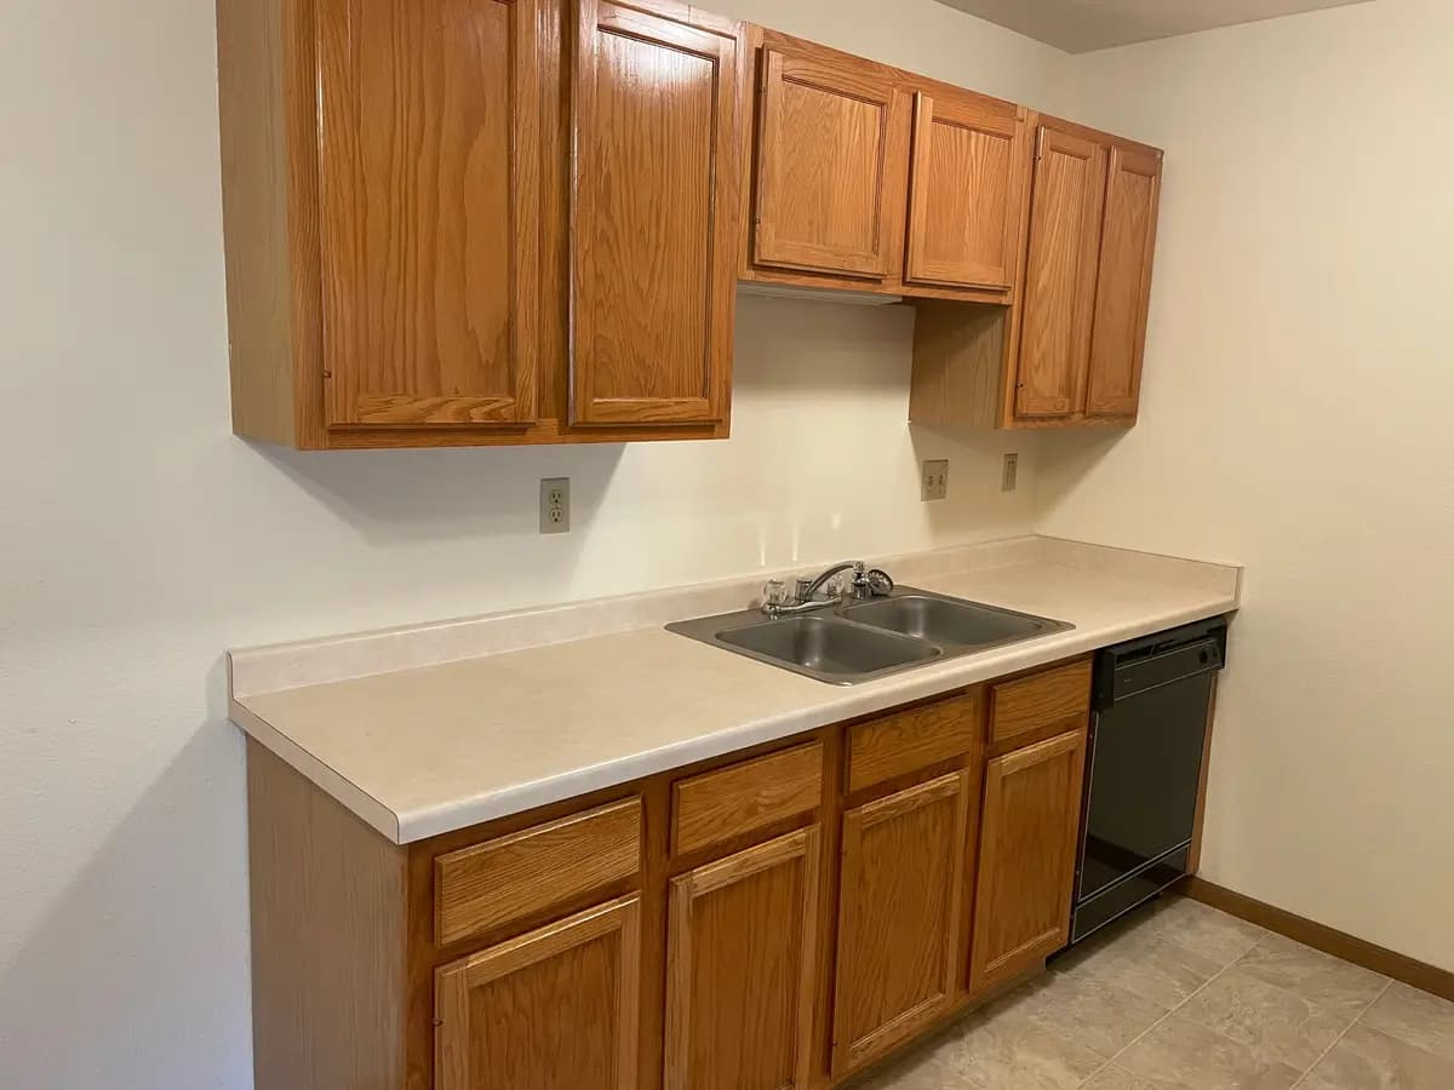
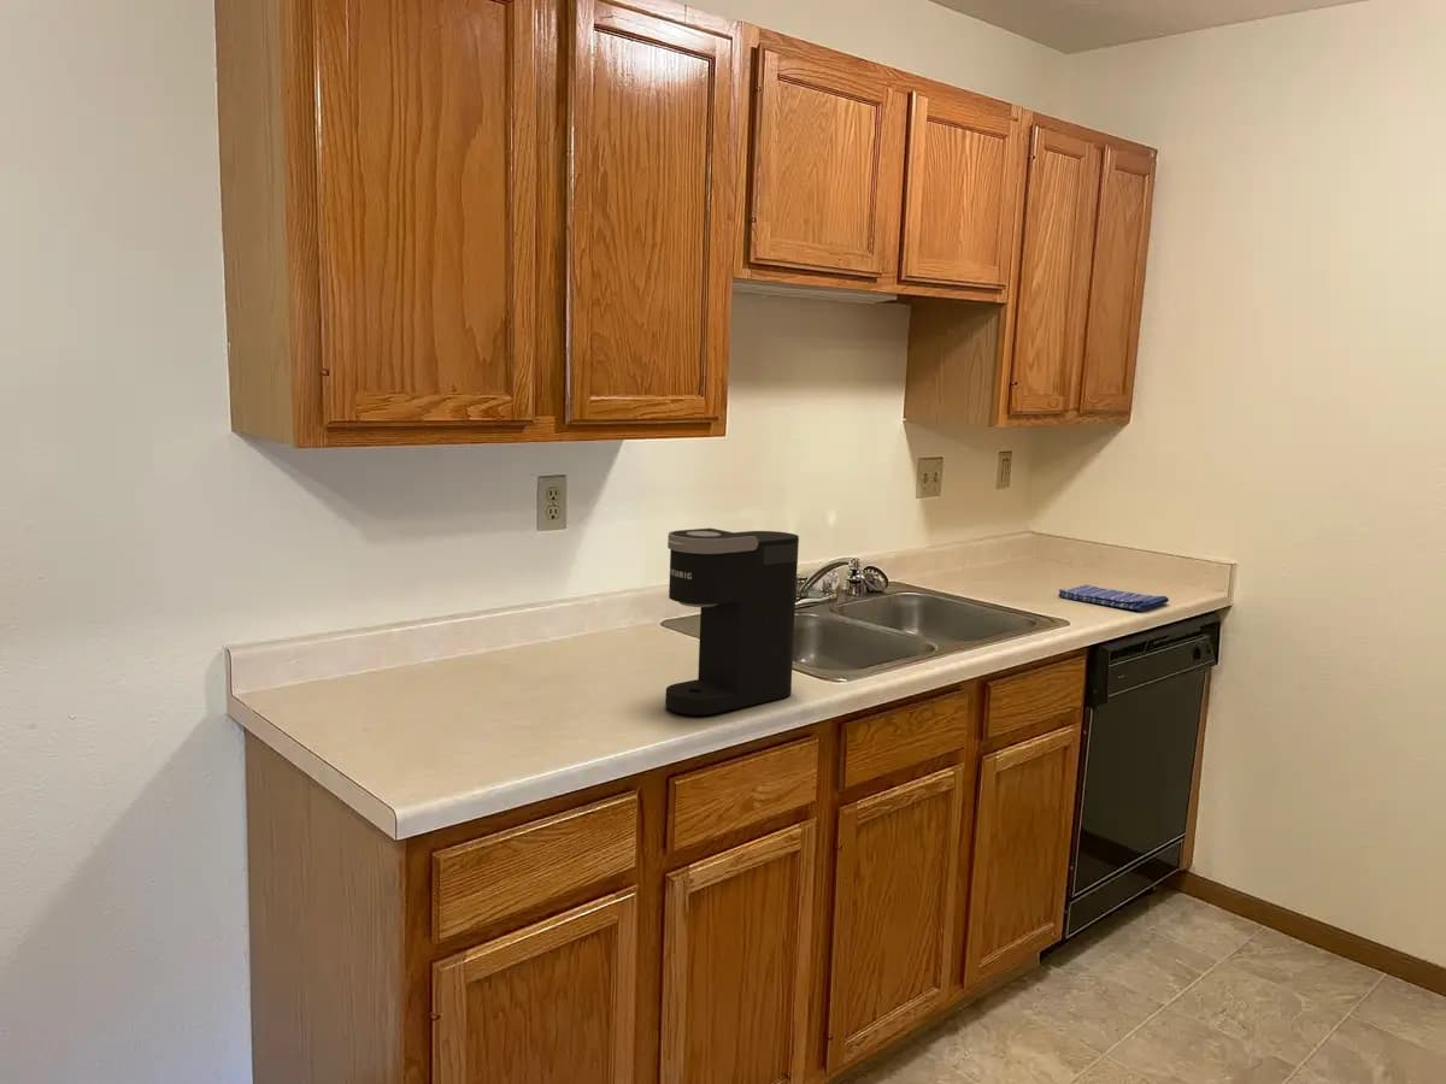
+ coffee maker [664,528,800,717]
+ dish towel [1057,584,1170,612]
